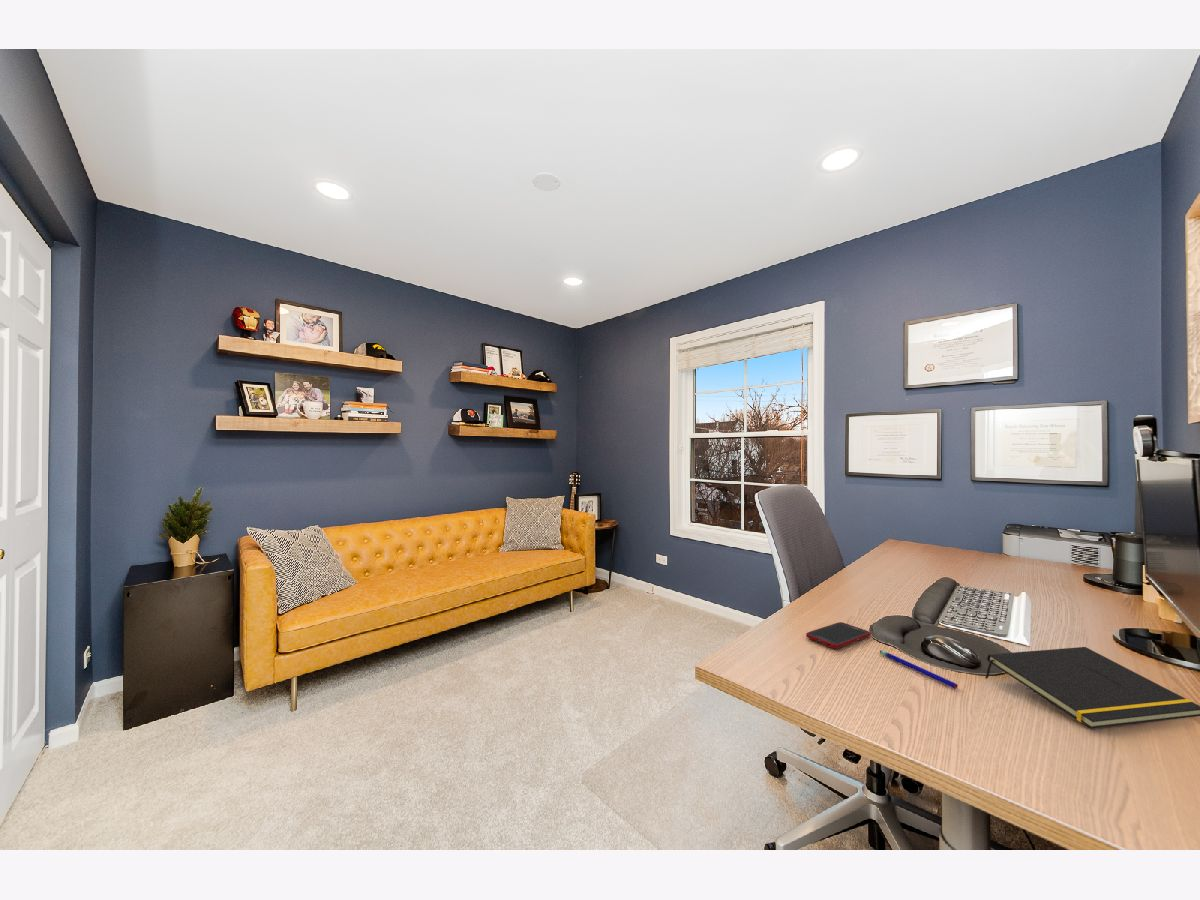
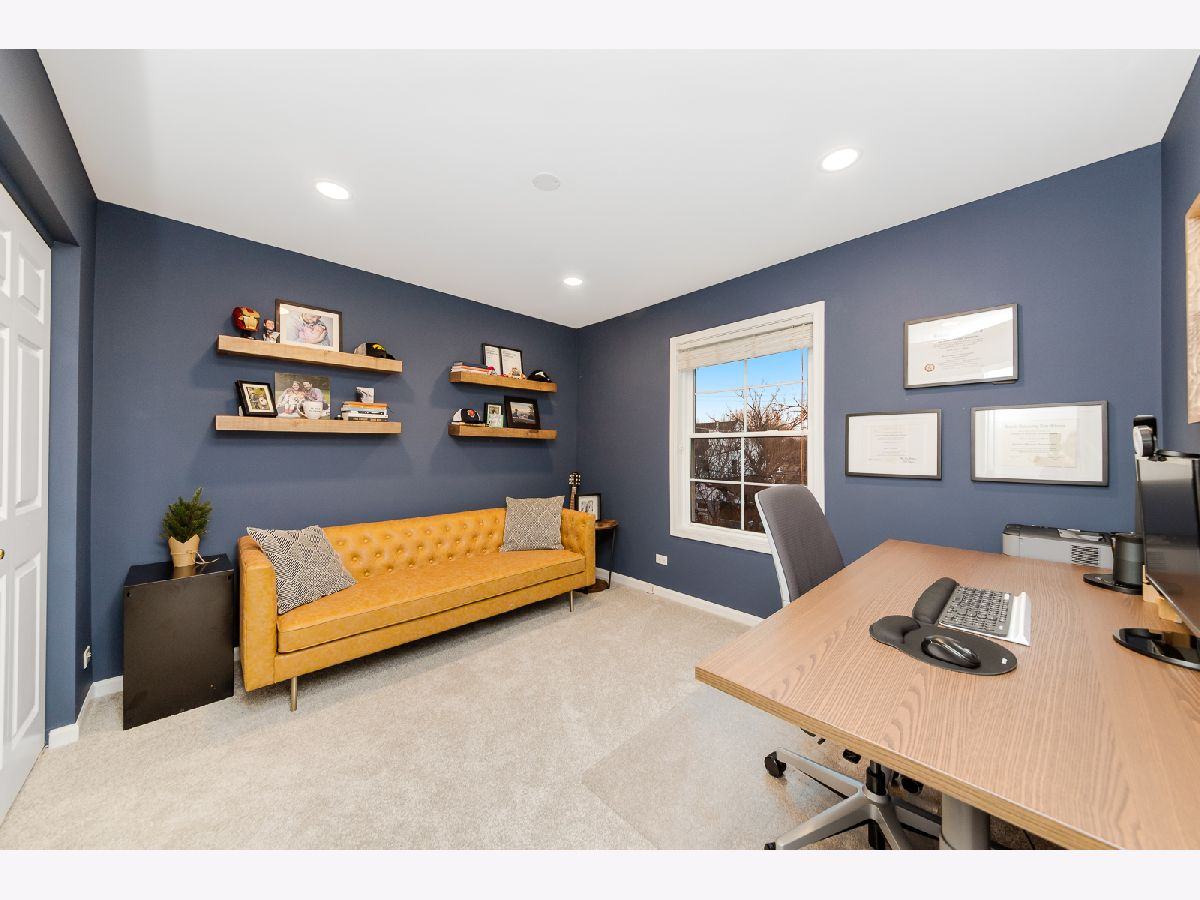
- notepad [984,646,1200,729]
- pen [879,649,959,690]
- cell phone [805,621,871,649]
